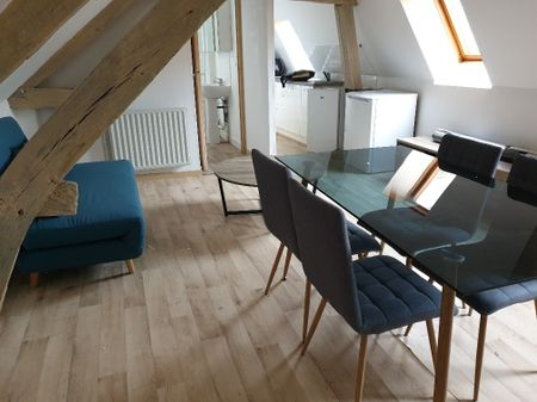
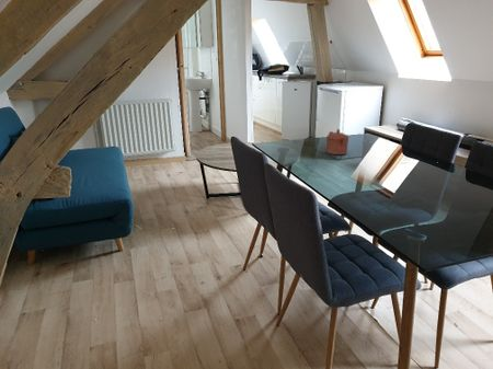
+ teapot [325,128,349,155]
